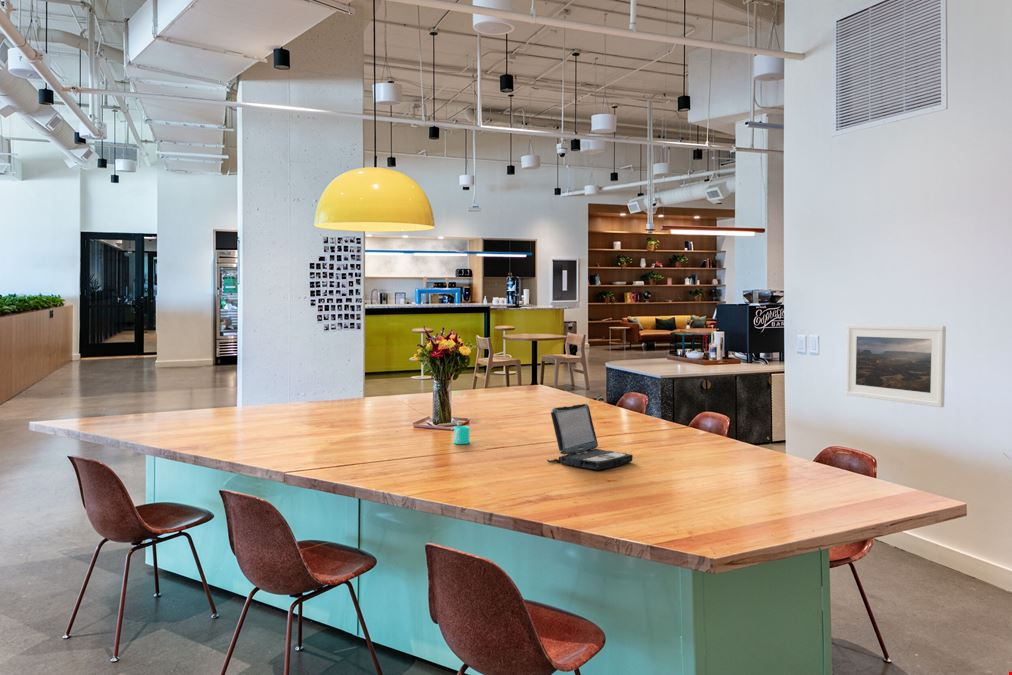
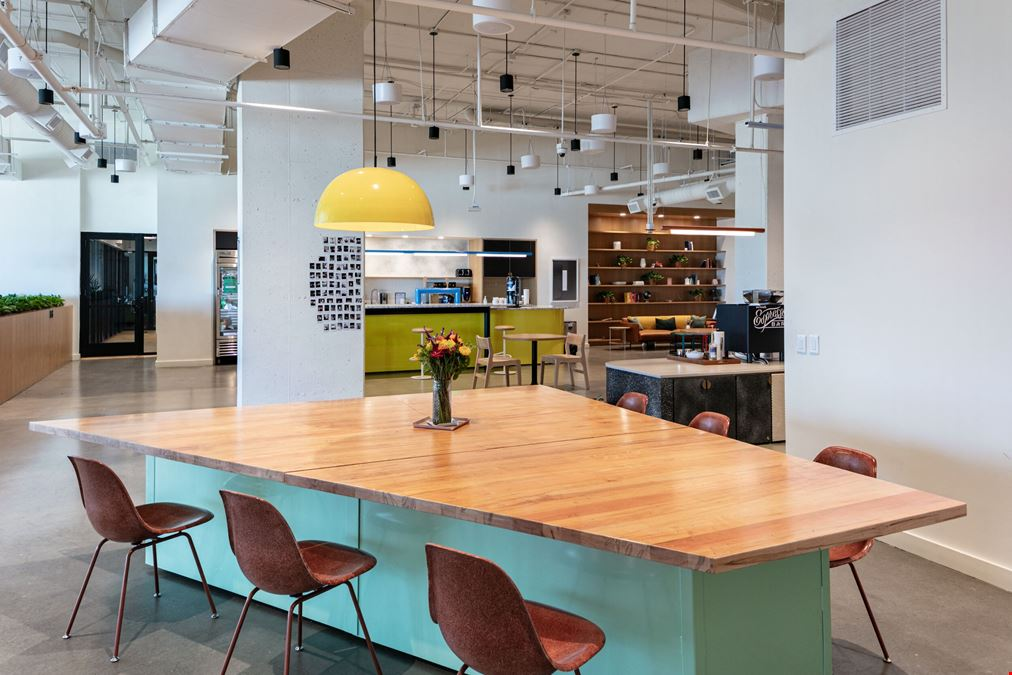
- laptop [546,403,634,471]
- cup [453,425,471,445]
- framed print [845,324,947,408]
